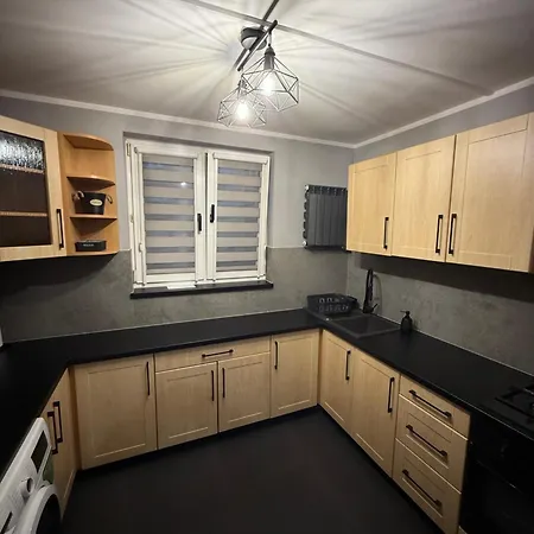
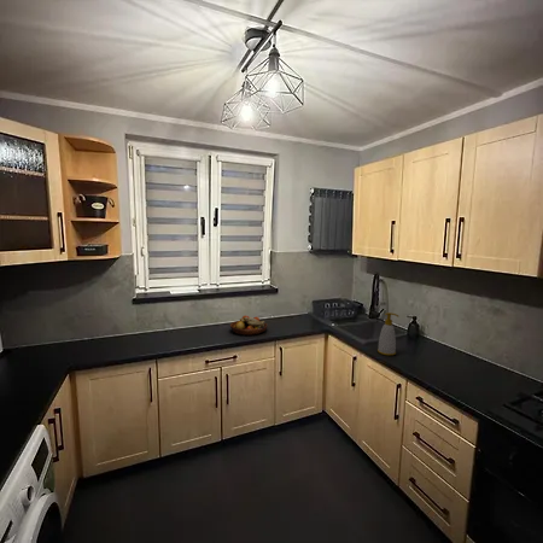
+ soap bottle [376,311,399,356]
+ fruit bowl [229,315,268,337]
